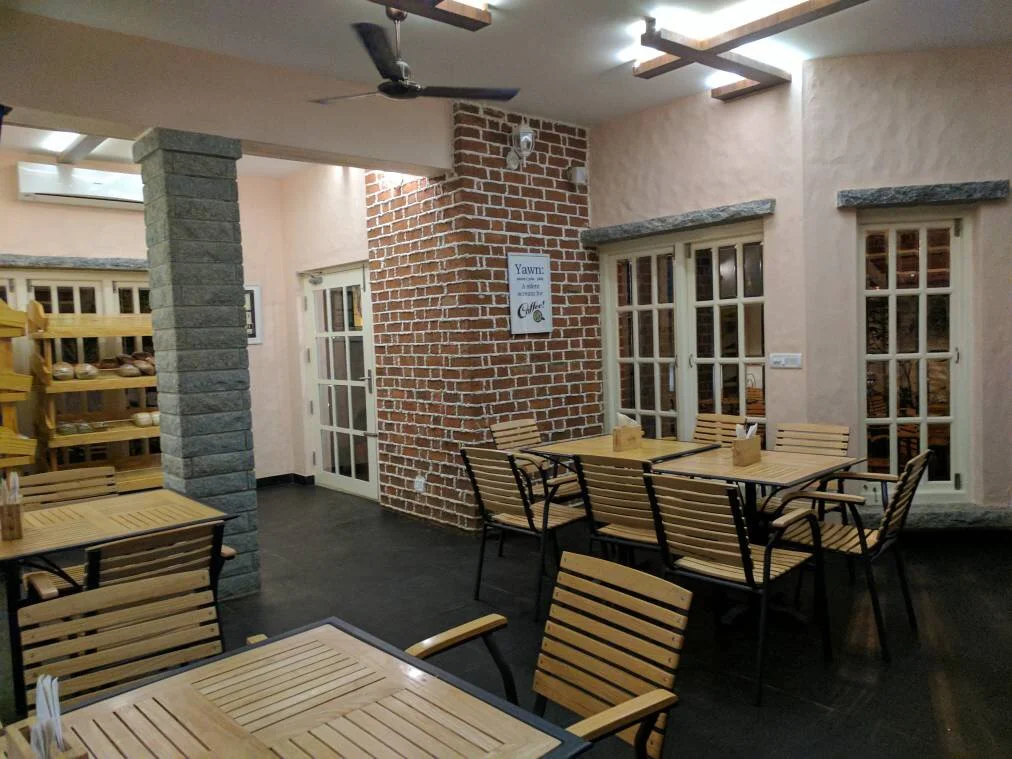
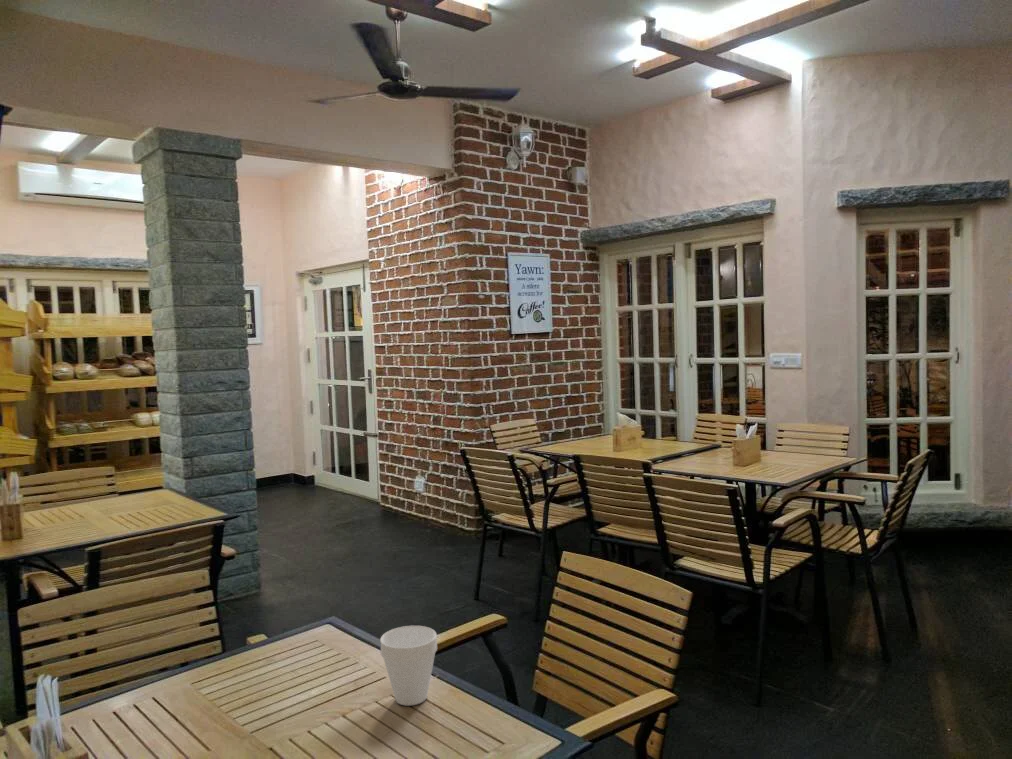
+ cup [379,625,438,707]
